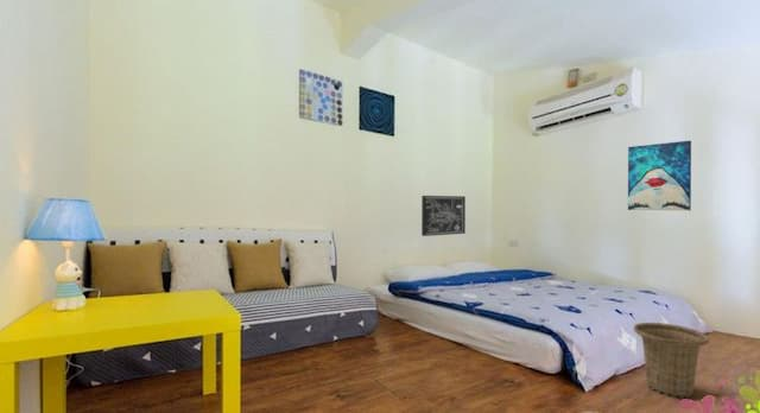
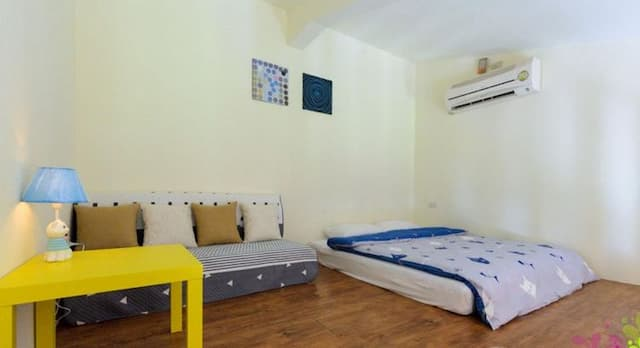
- wall art [627,140,692,211]
- wall art [420,195,467,237]
- basket [633,322,710,399]
